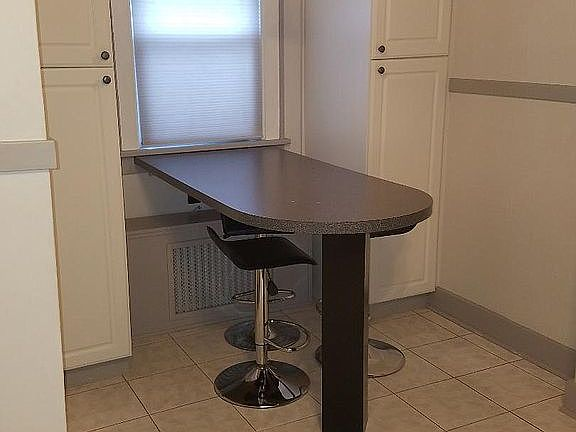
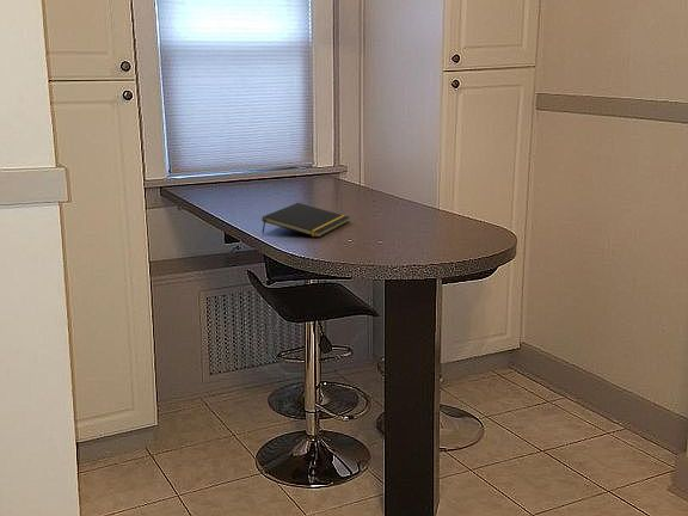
+ notepad [260,202,351,239]
